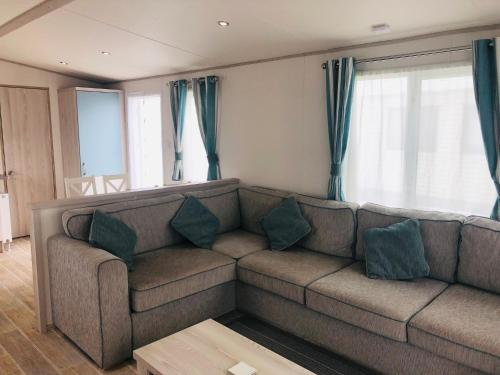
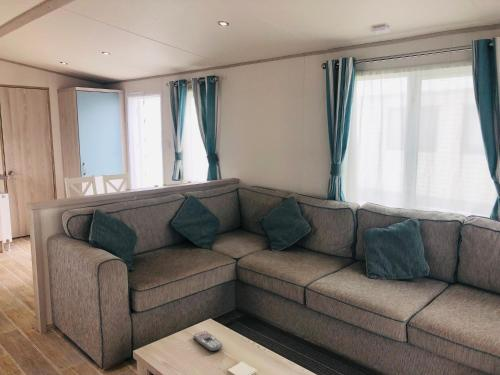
+ remote control [192,330,224,352]
